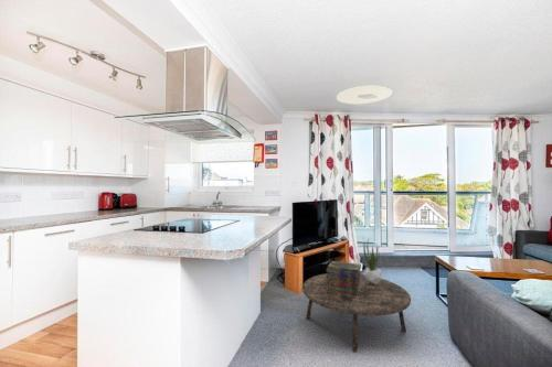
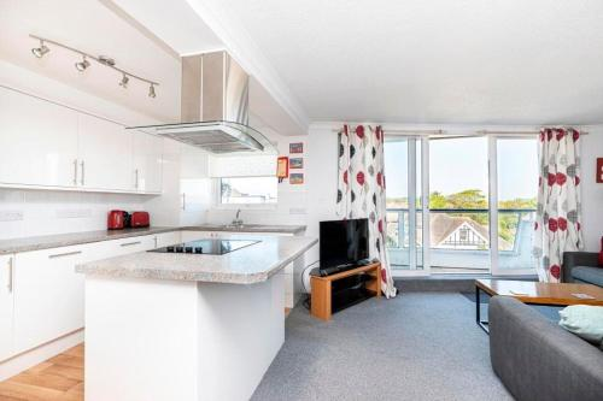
- coffee table [301,272,412,354]
- potted plant [362,239,382,284]
- ceiling light [336,85,394,105]
- book stack [326,260,362,296]
